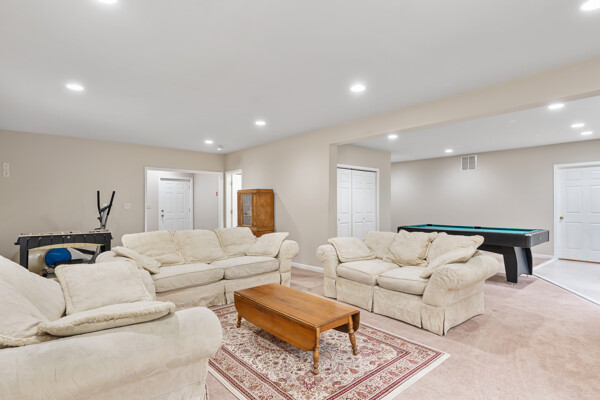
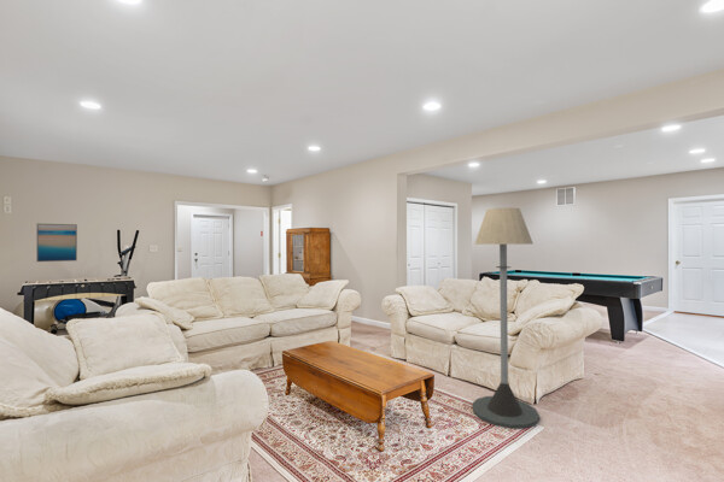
+ floor lamp [471,206,541,430]
+ wall art [35,223,78,263]
